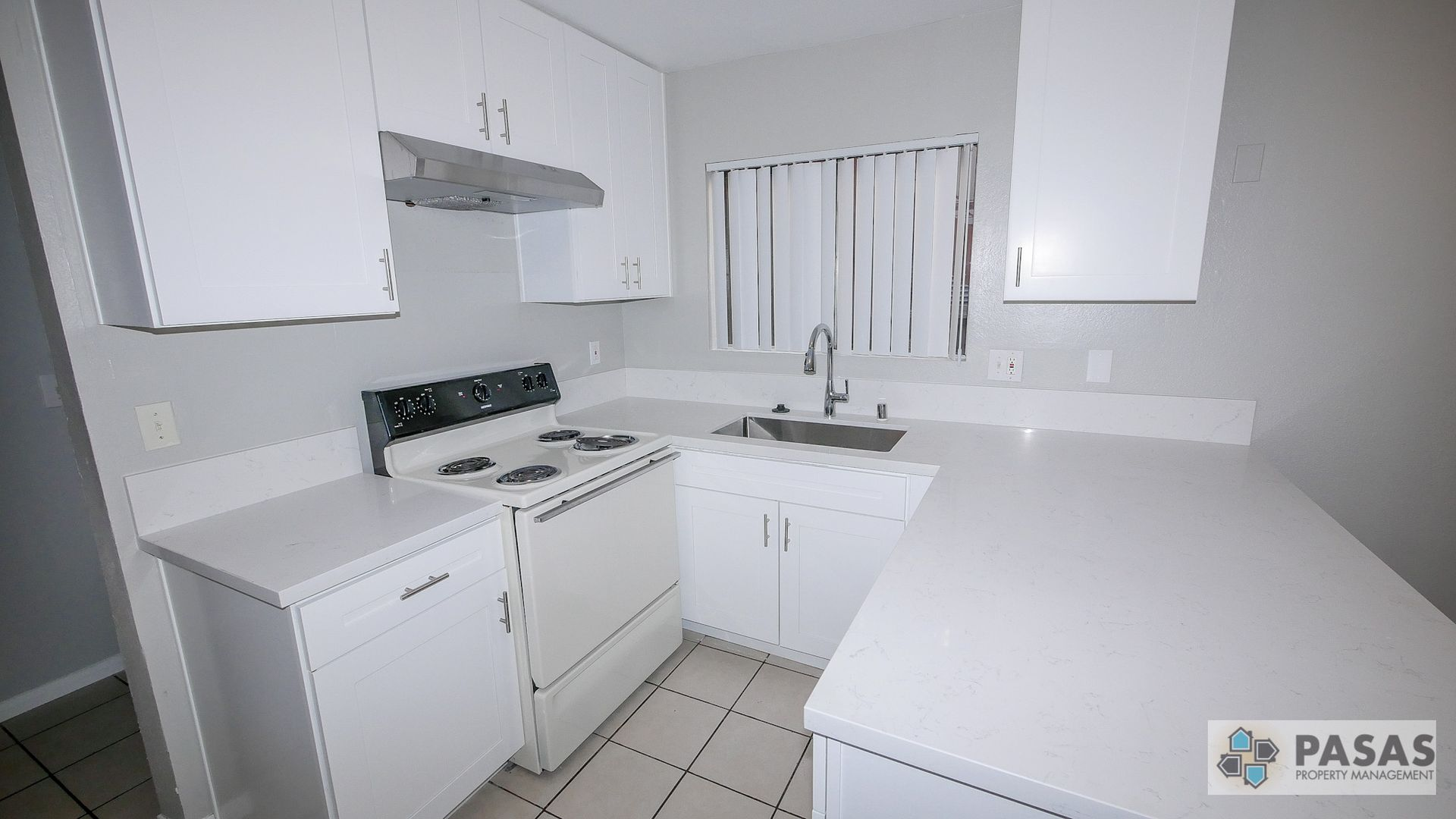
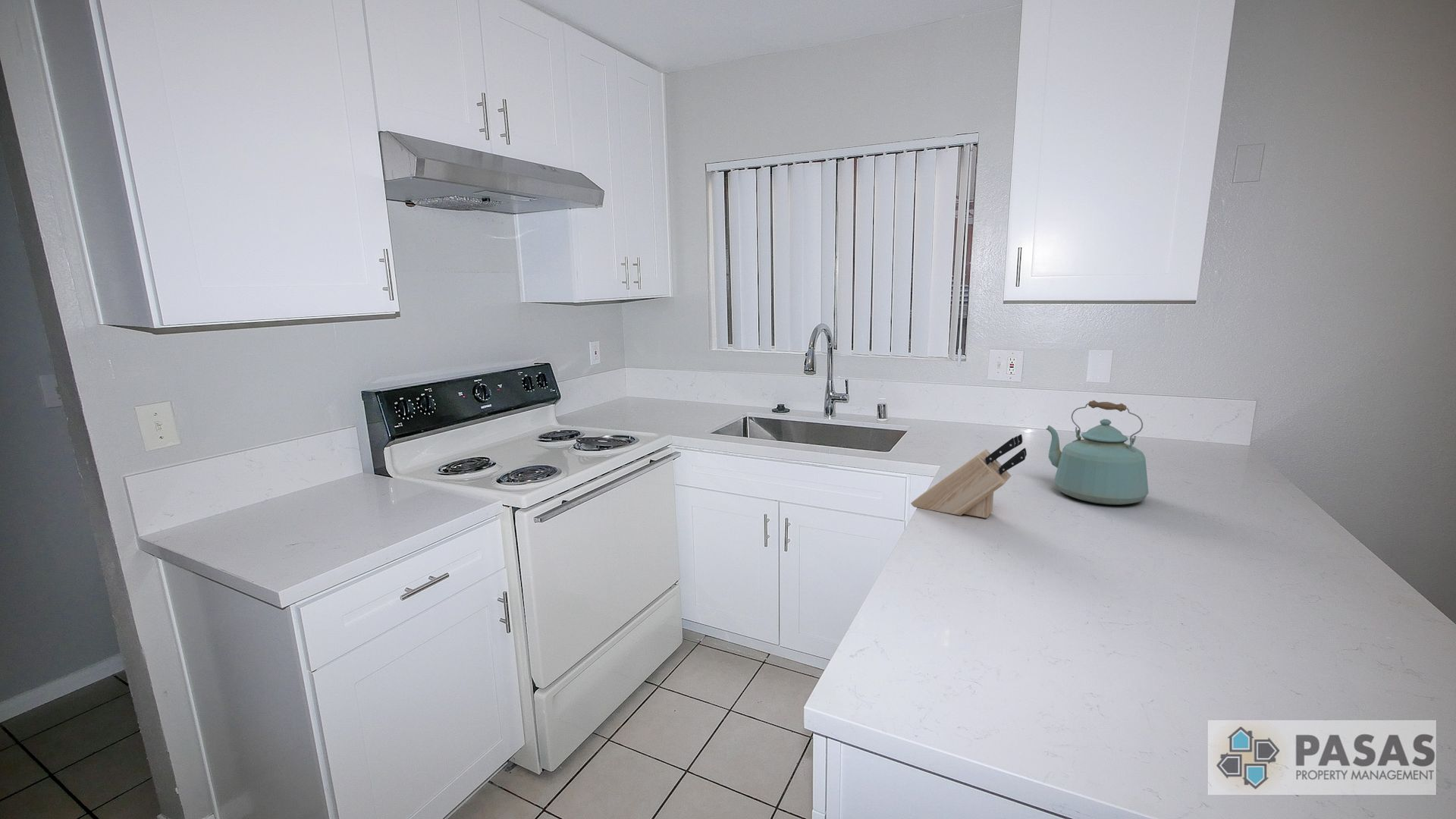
+ kettle [1045,400,1150,506]
+ knife block [910,434,1028,519]
